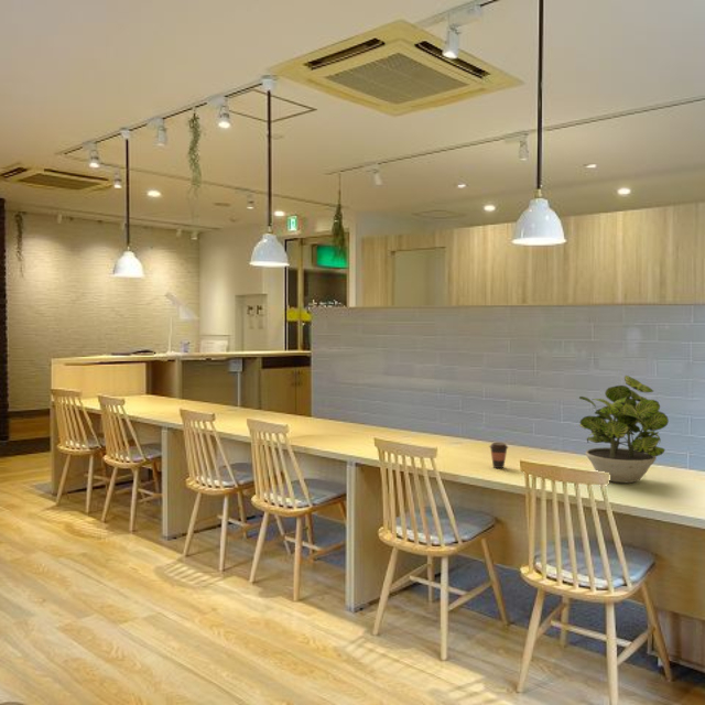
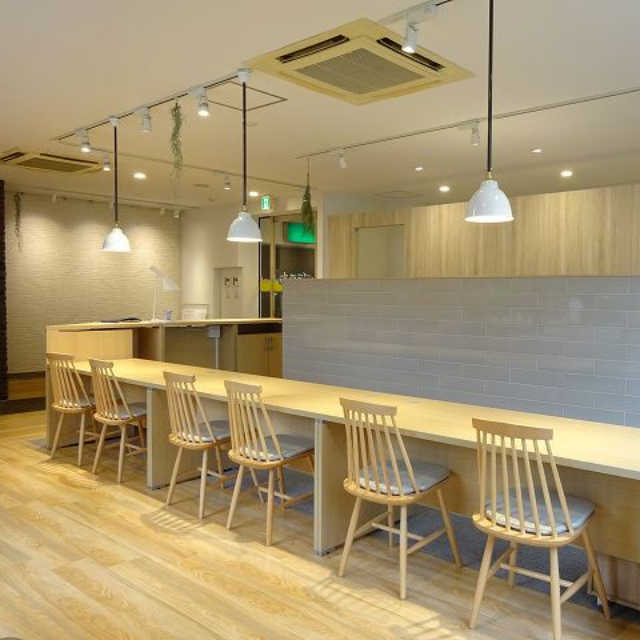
- coffee cup [488,442,509,469]
- potted plant [578,375,670,484]
